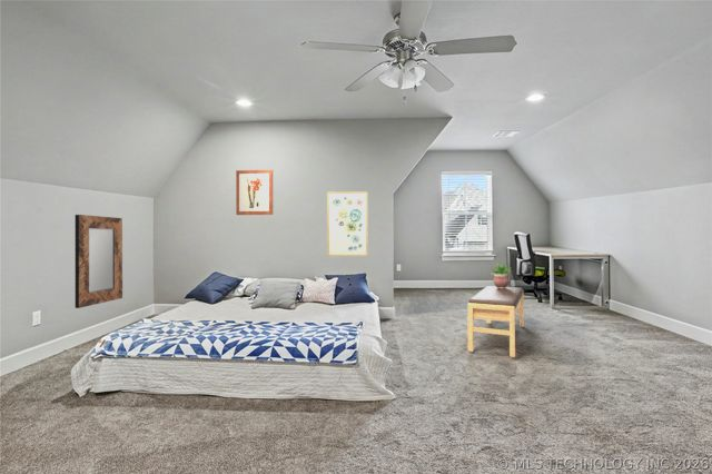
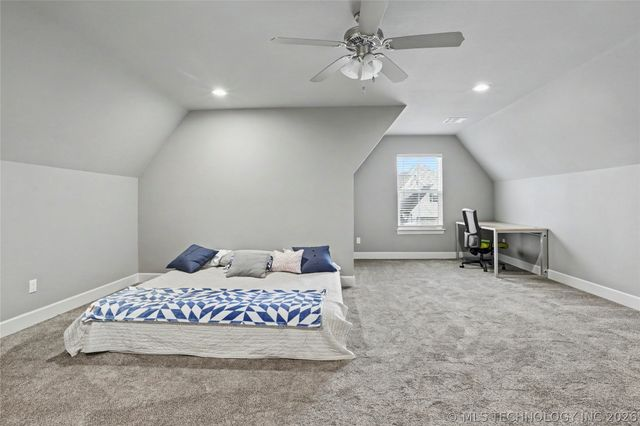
- home mirror [75,214,123,309]
- wall art [326,190,368,257]
- potted plant [490,261,512,289]
- bench [466,285,525,358]
- wall art [235,169,274,216]
